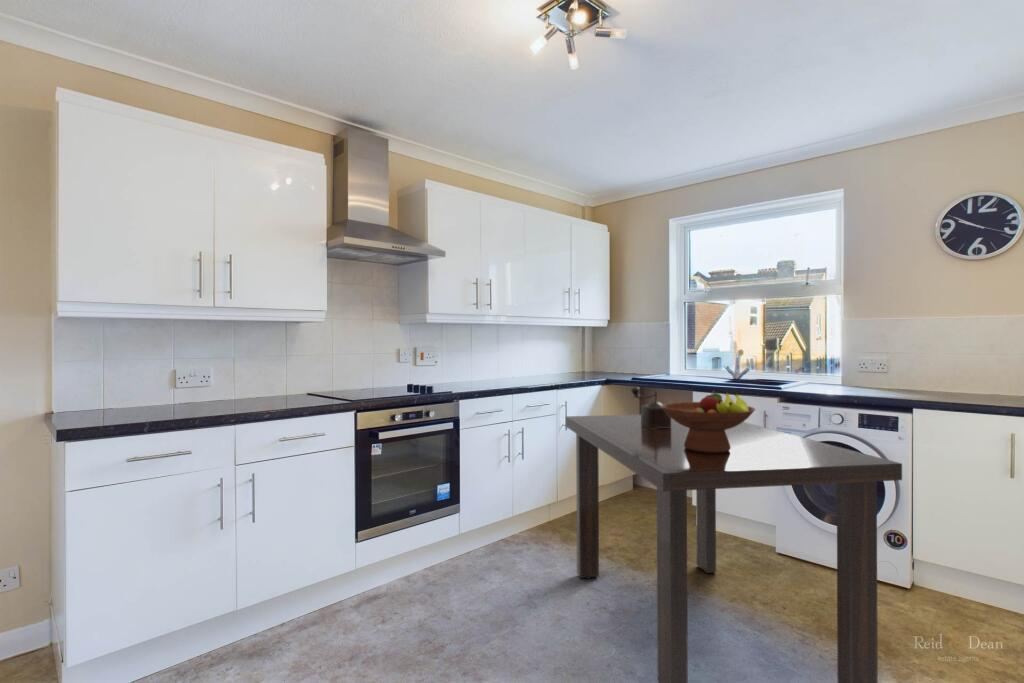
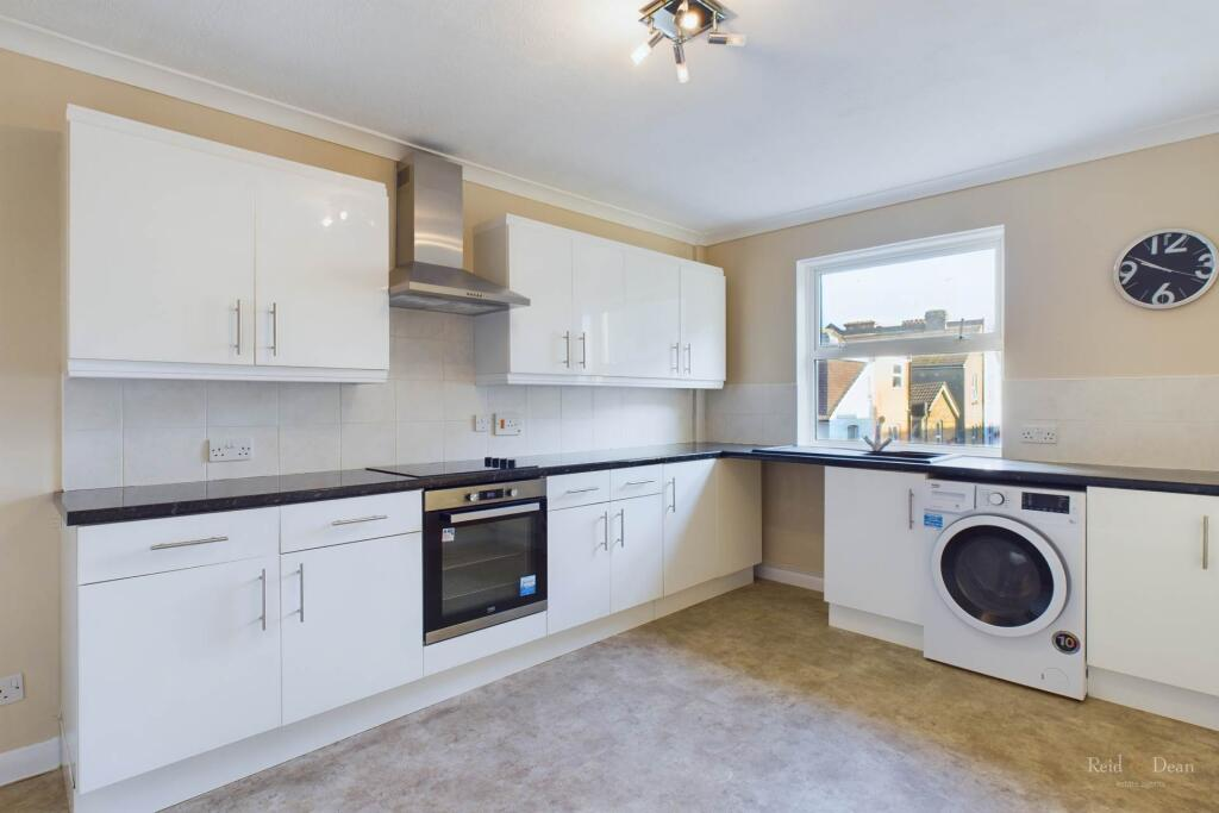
- fruit bowl [661,388,756,453]
- pepper mill [630,386,671,429]
- dining table [565,414,903,683]
